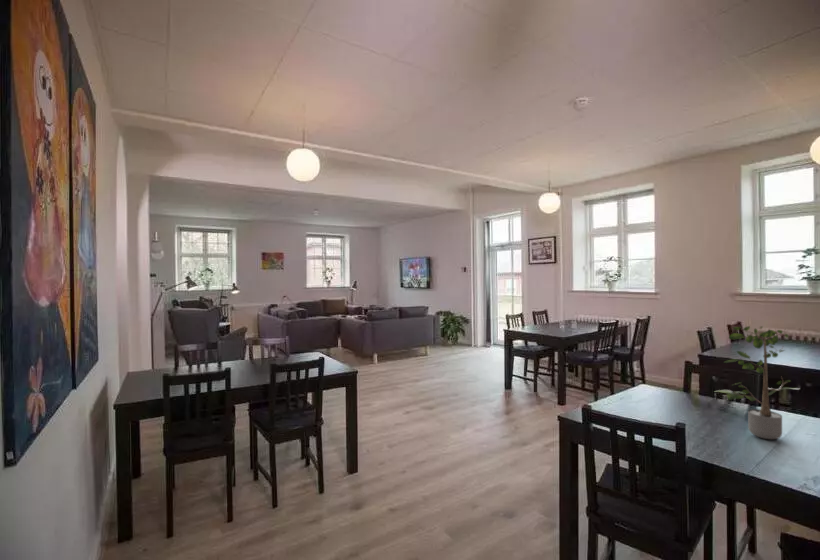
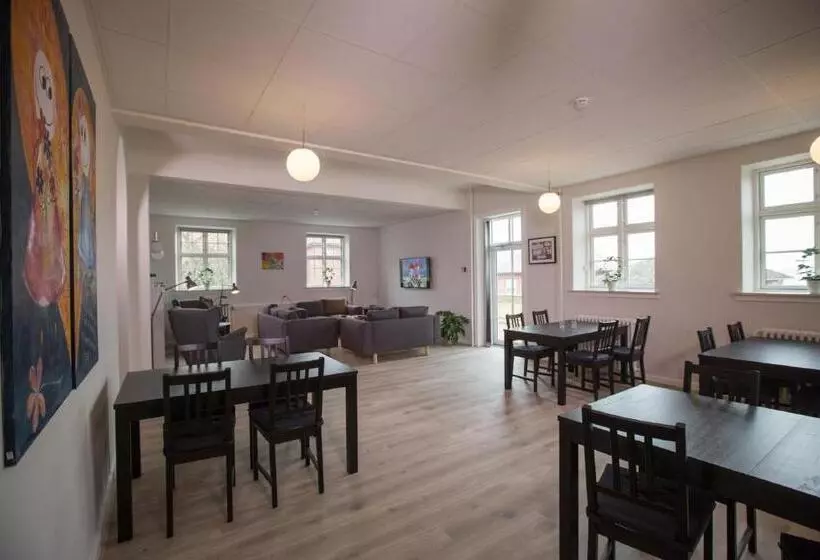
- potted plant [713,325,800,440]
